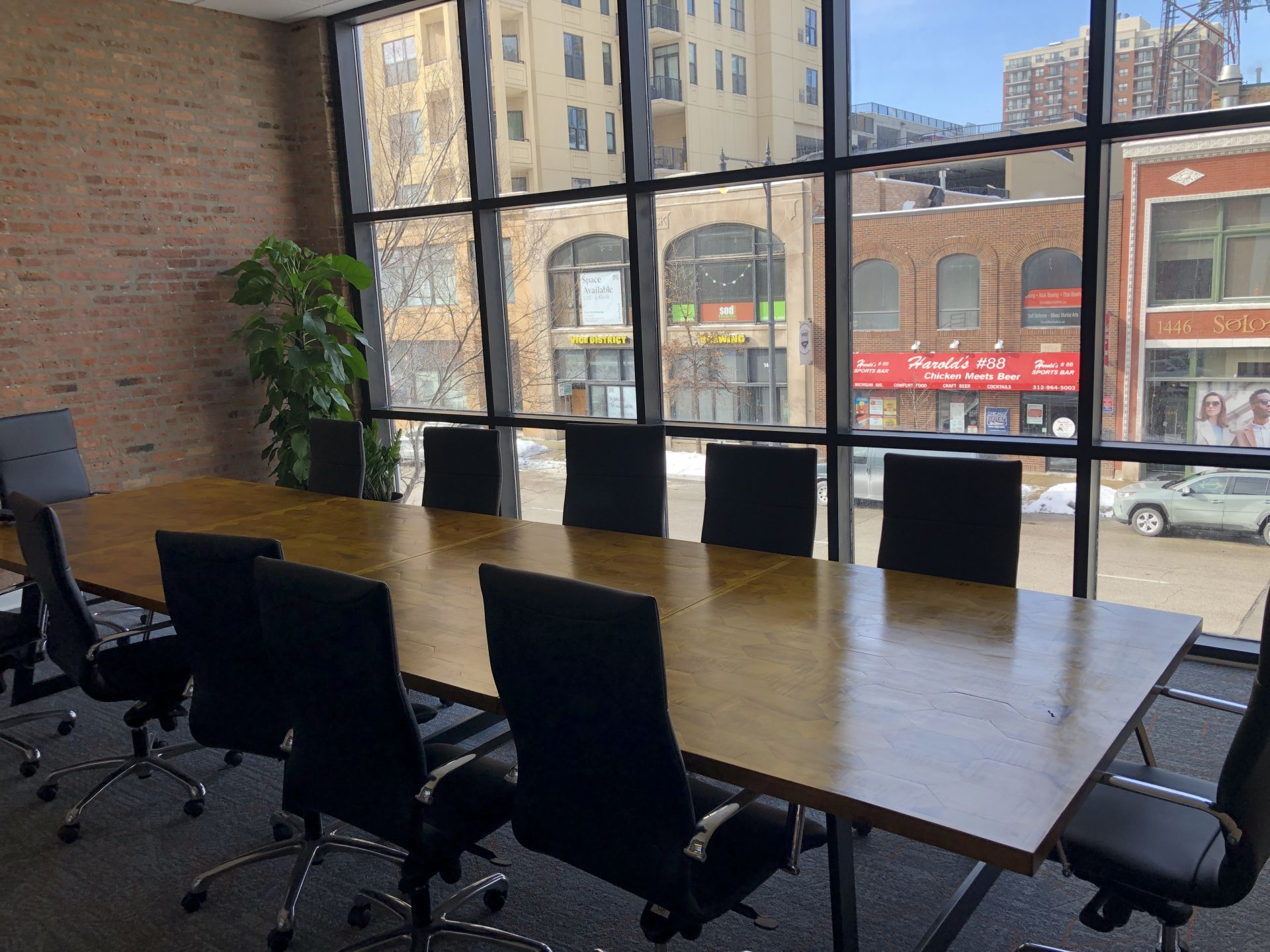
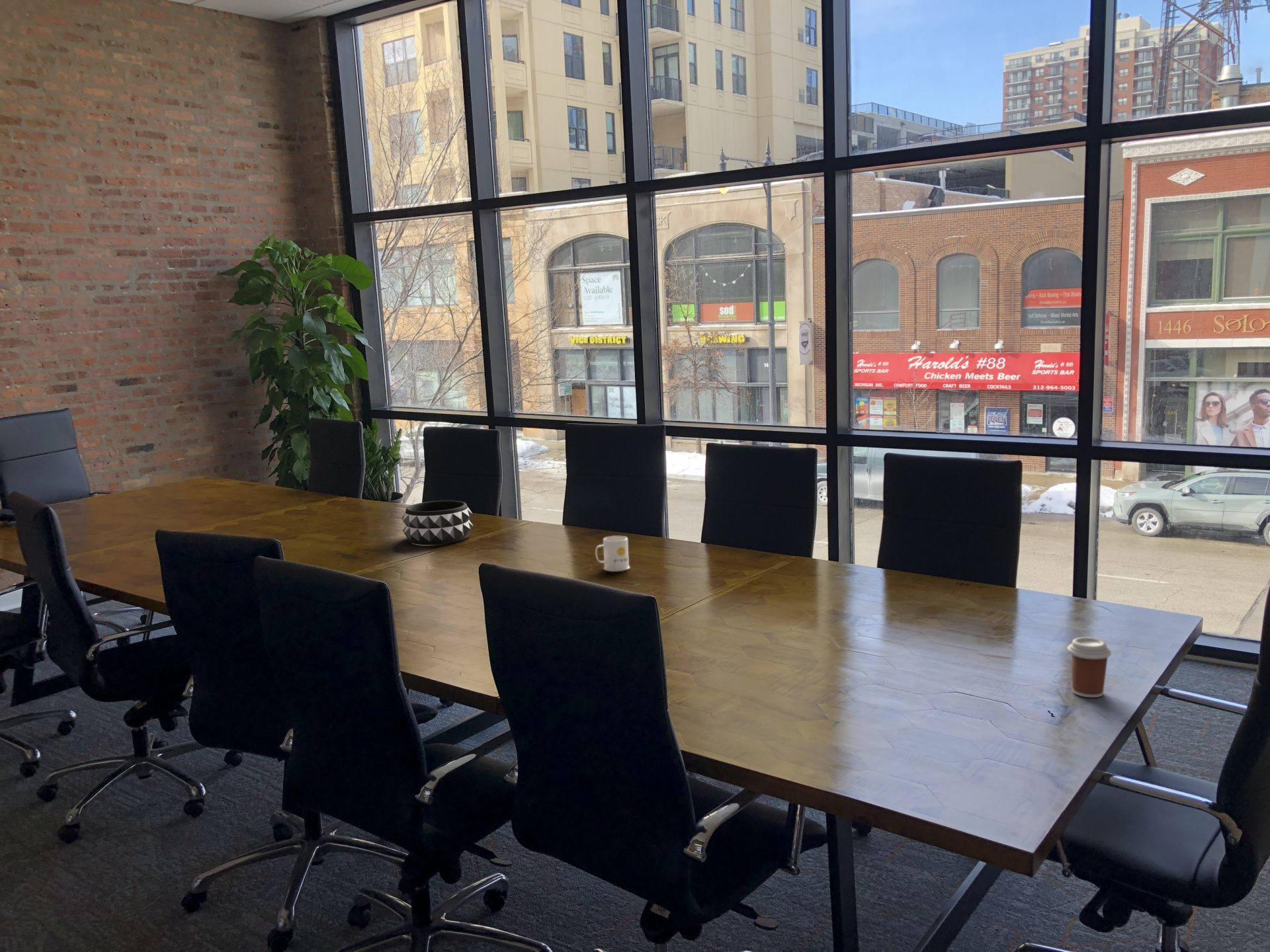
+ decorative bowl [401,500,474,545]
+ coffee cup [1066,637,1112,698]
+ mug [595,535,630,572]
